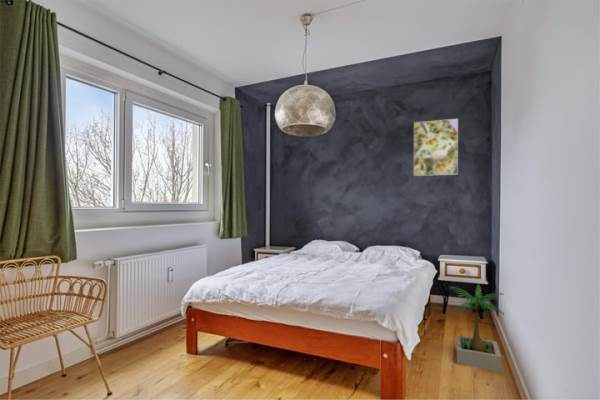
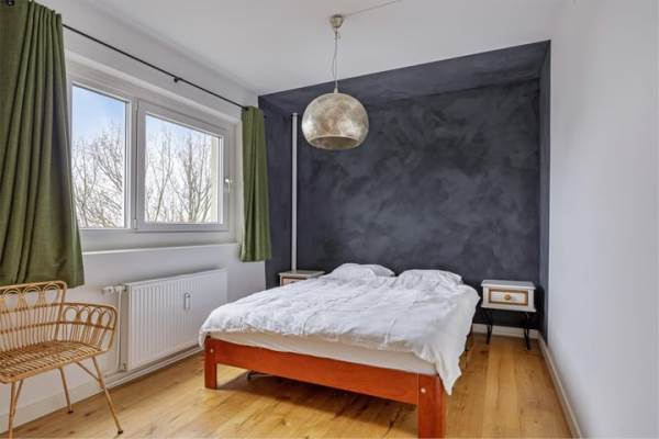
- potted plant [449,284,505,372]
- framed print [413,118,459,177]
